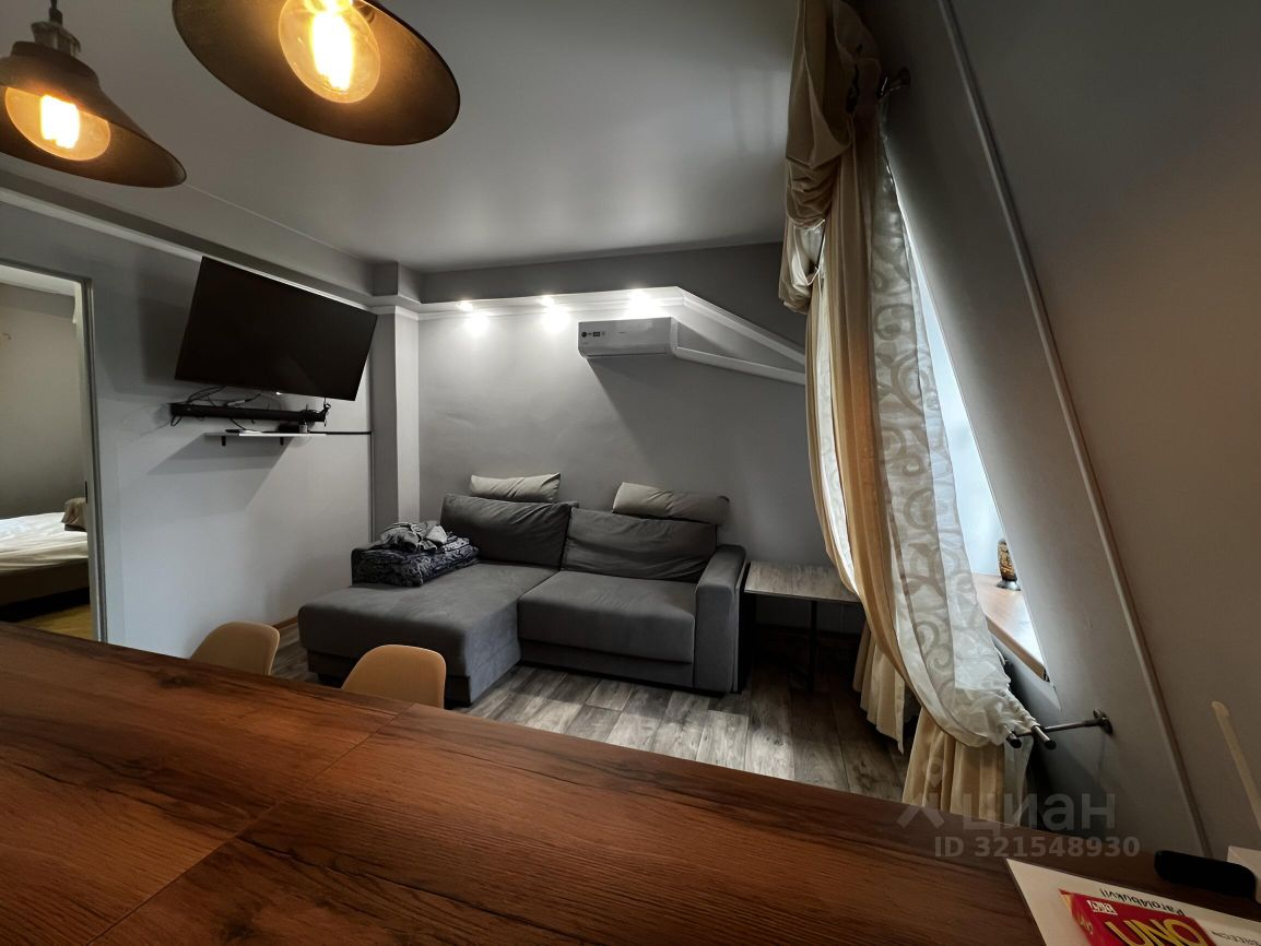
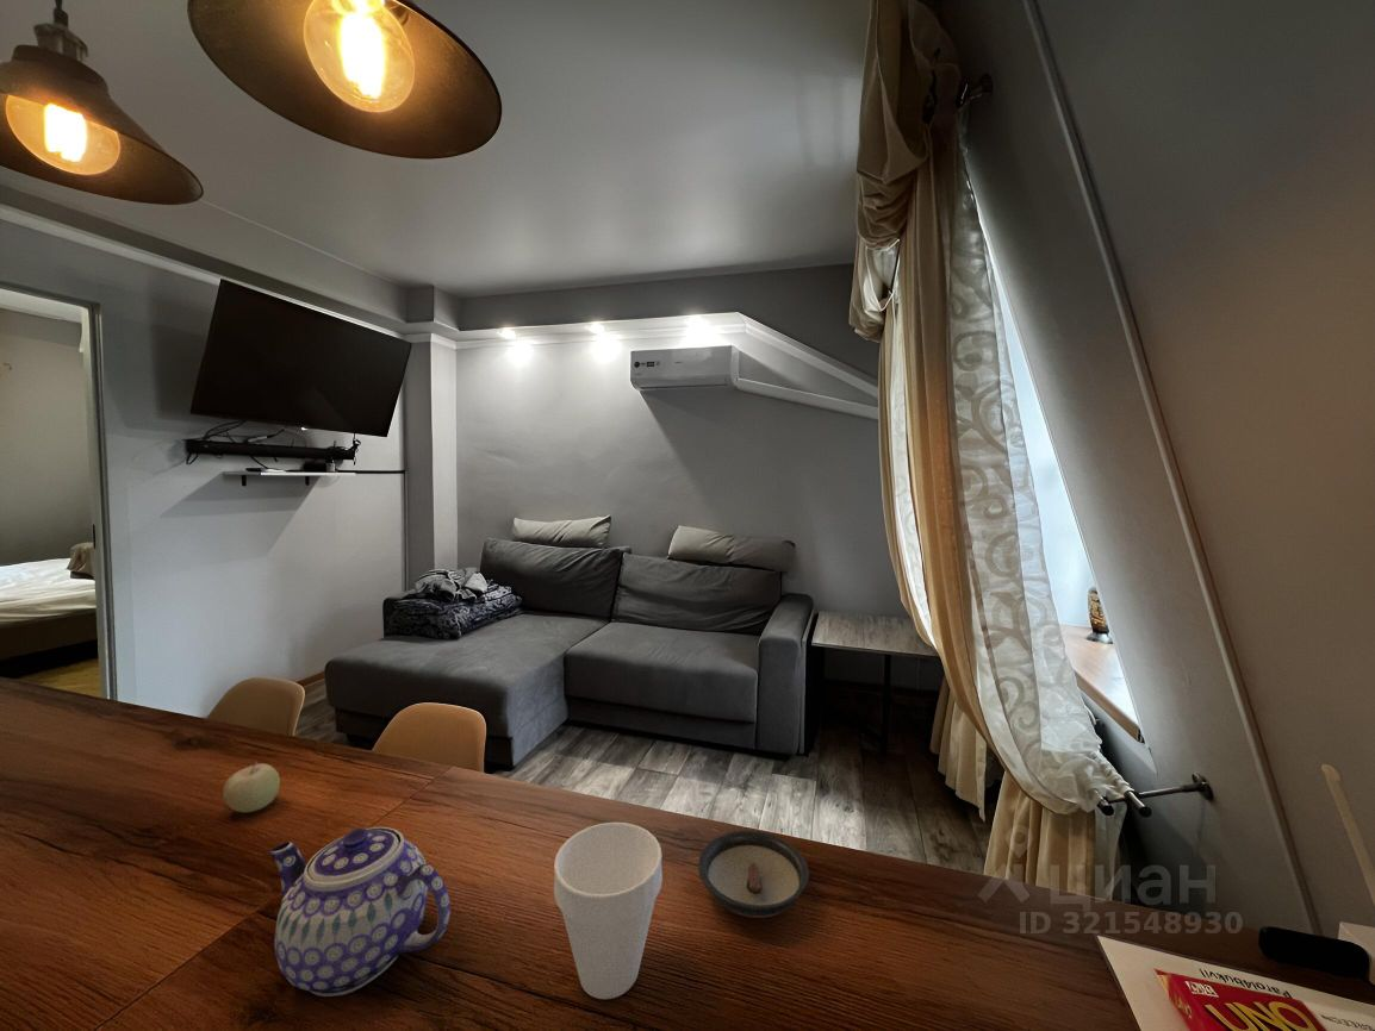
+ cup [553,821,664,1000]
+ saucer [697,830,810,919]
+ teapot [268,826,452,998]
+ fruit [222,761,281,814]
